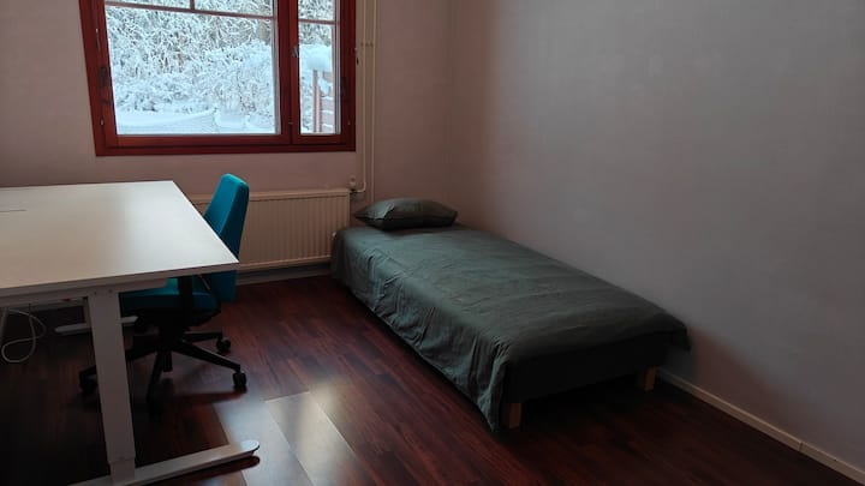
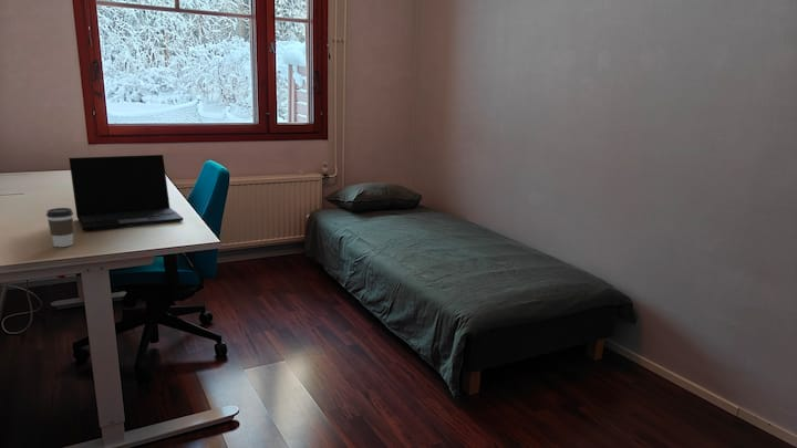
+ coffee cup [45,207,74,248]
+ laptop [68,154,185,232]
